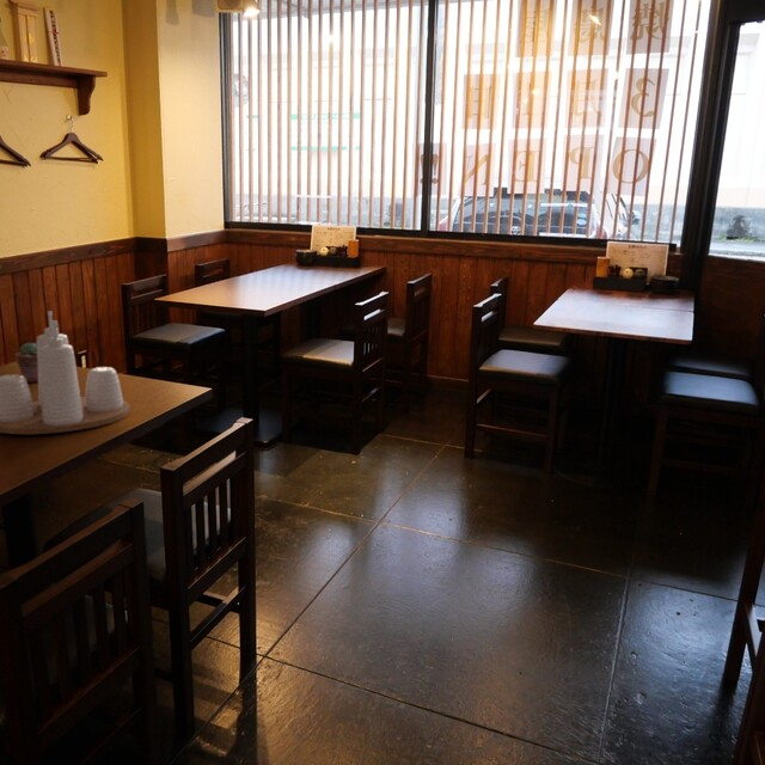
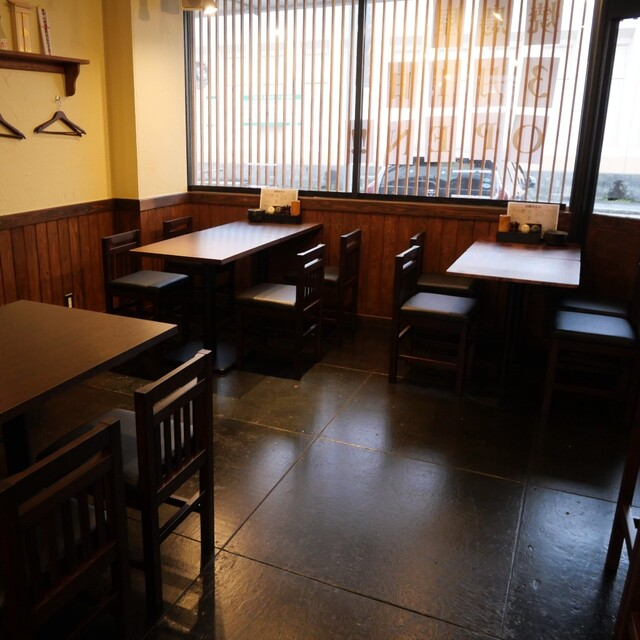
- condiment set [0,310,131,435]
- potted succulent [14,341,38,384]
